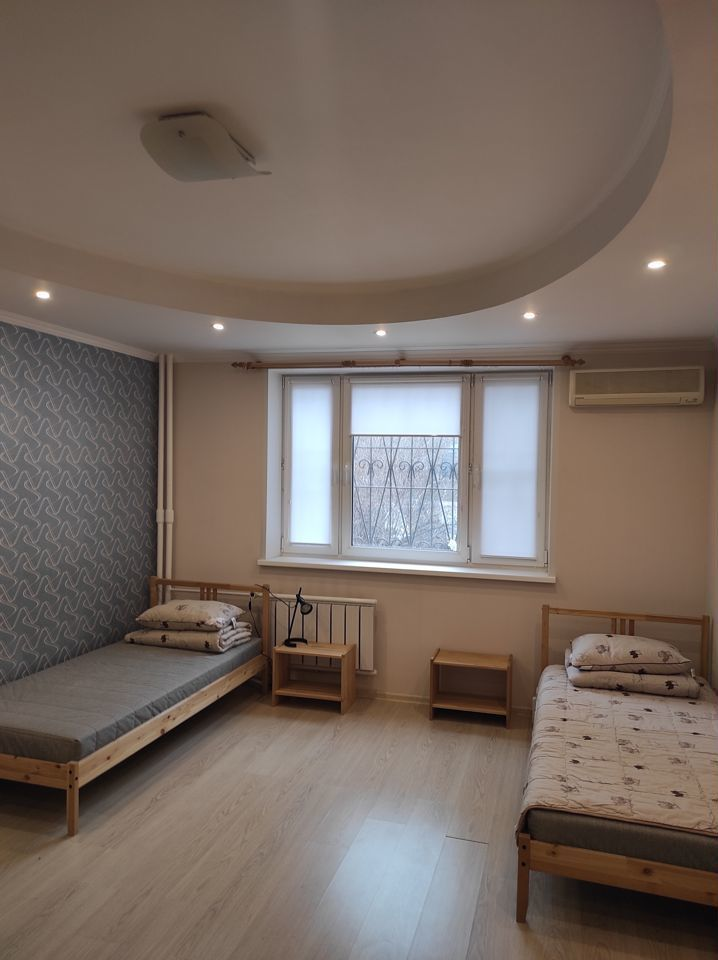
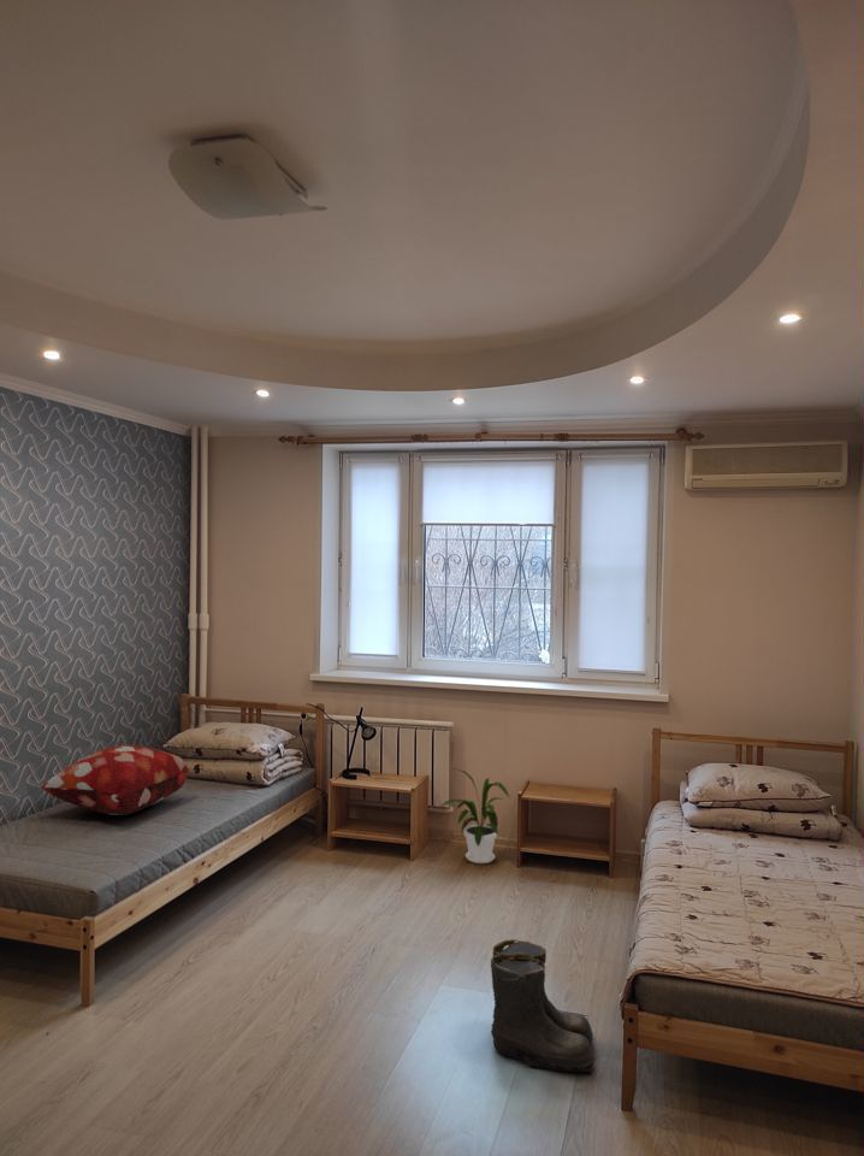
+ house plant [437,767,510,865]
+ boots [490,938,598,1073]
+ decorative pillow [40,744,190,816]
